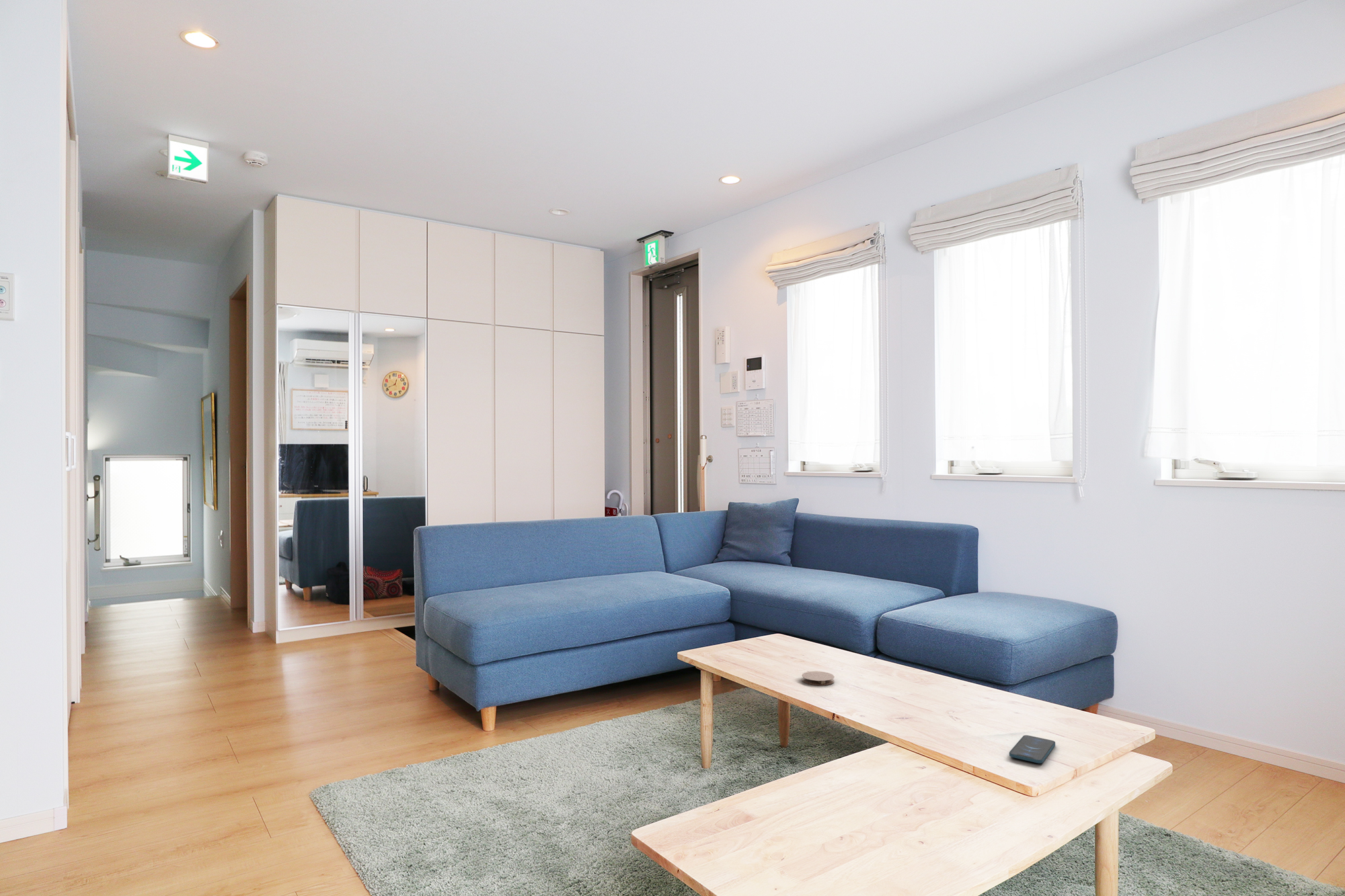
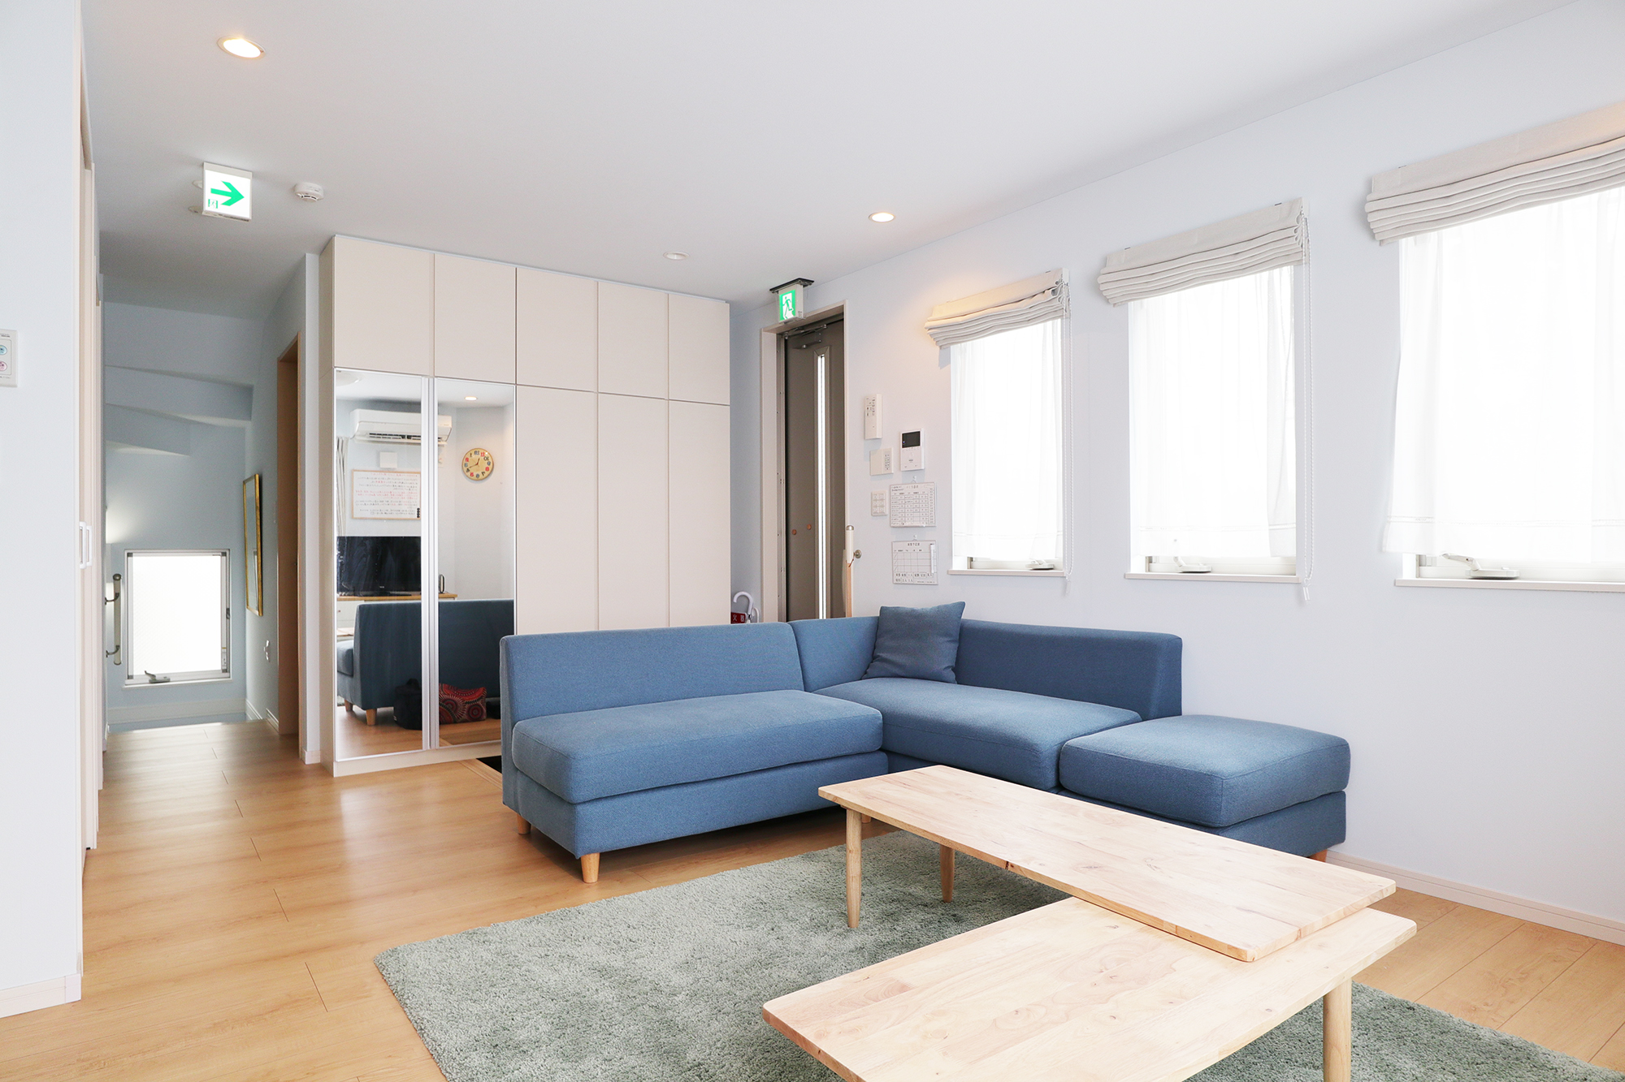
- coaster [801,671,835,686]
- smartphone [1009,735,1056,764]
